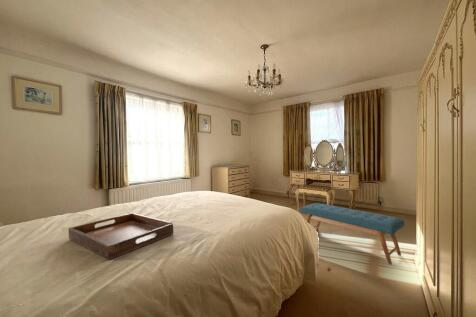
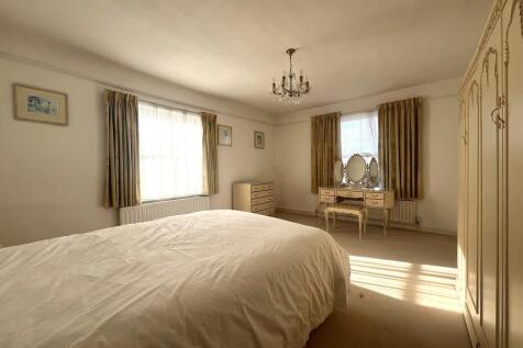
- serving tray [67,212,174,261]
- bench [299,202,405,266]
